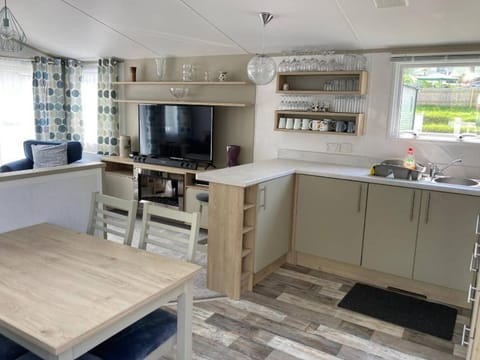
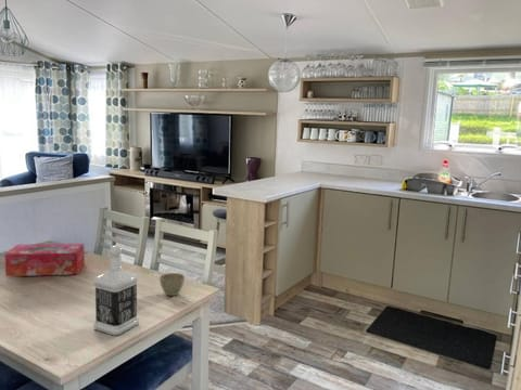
+ bottle [93,244,140,337]
+ tissue box [3,243,86,277]
+ flower pot [158,272,186,297]
